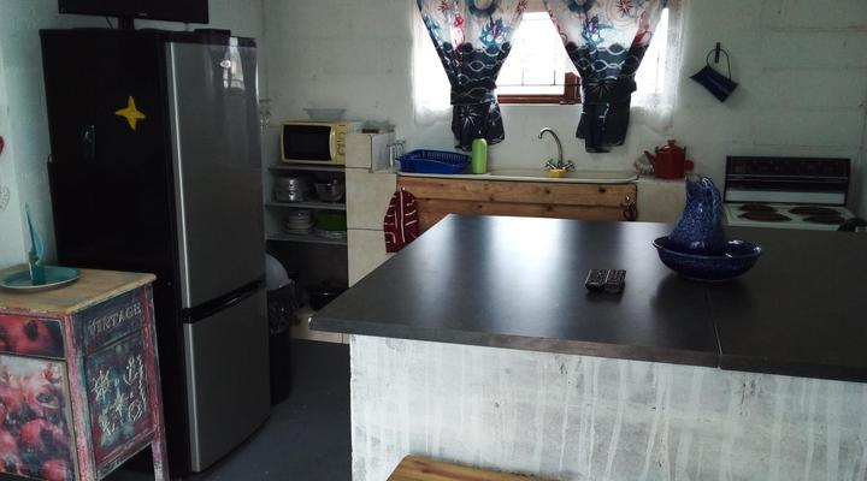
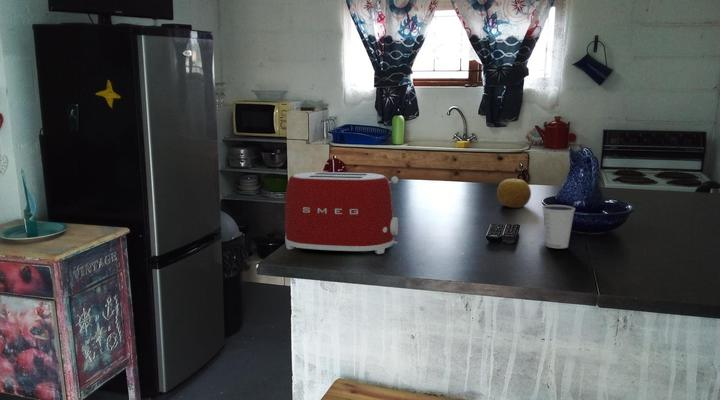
+ dixie cup [541,204,576,249]
+ fruit [496,178,532,209]
+ toaster [284,171,399,255]
